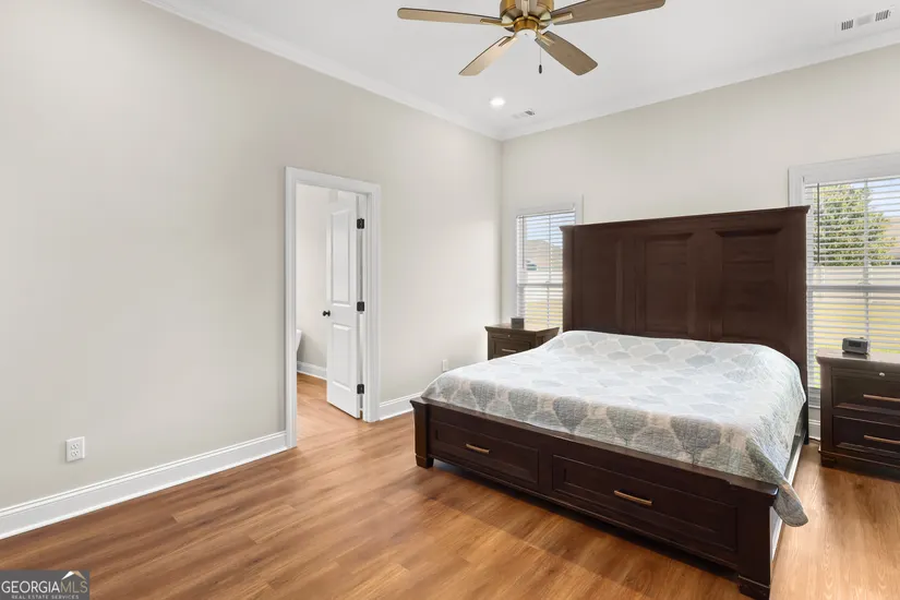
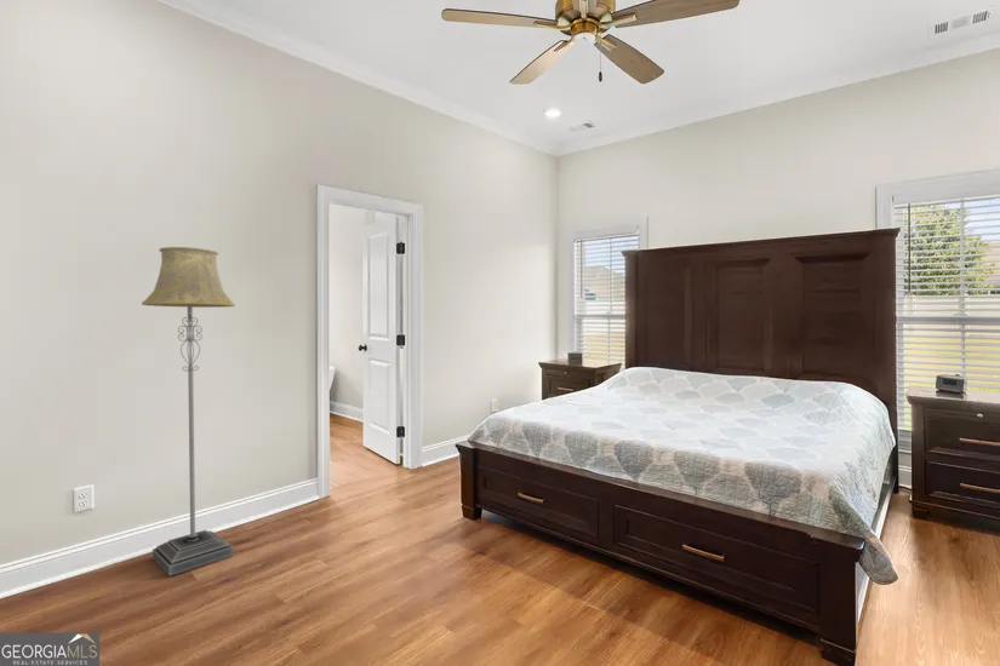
+ floor lamp [141,246,236,578]
